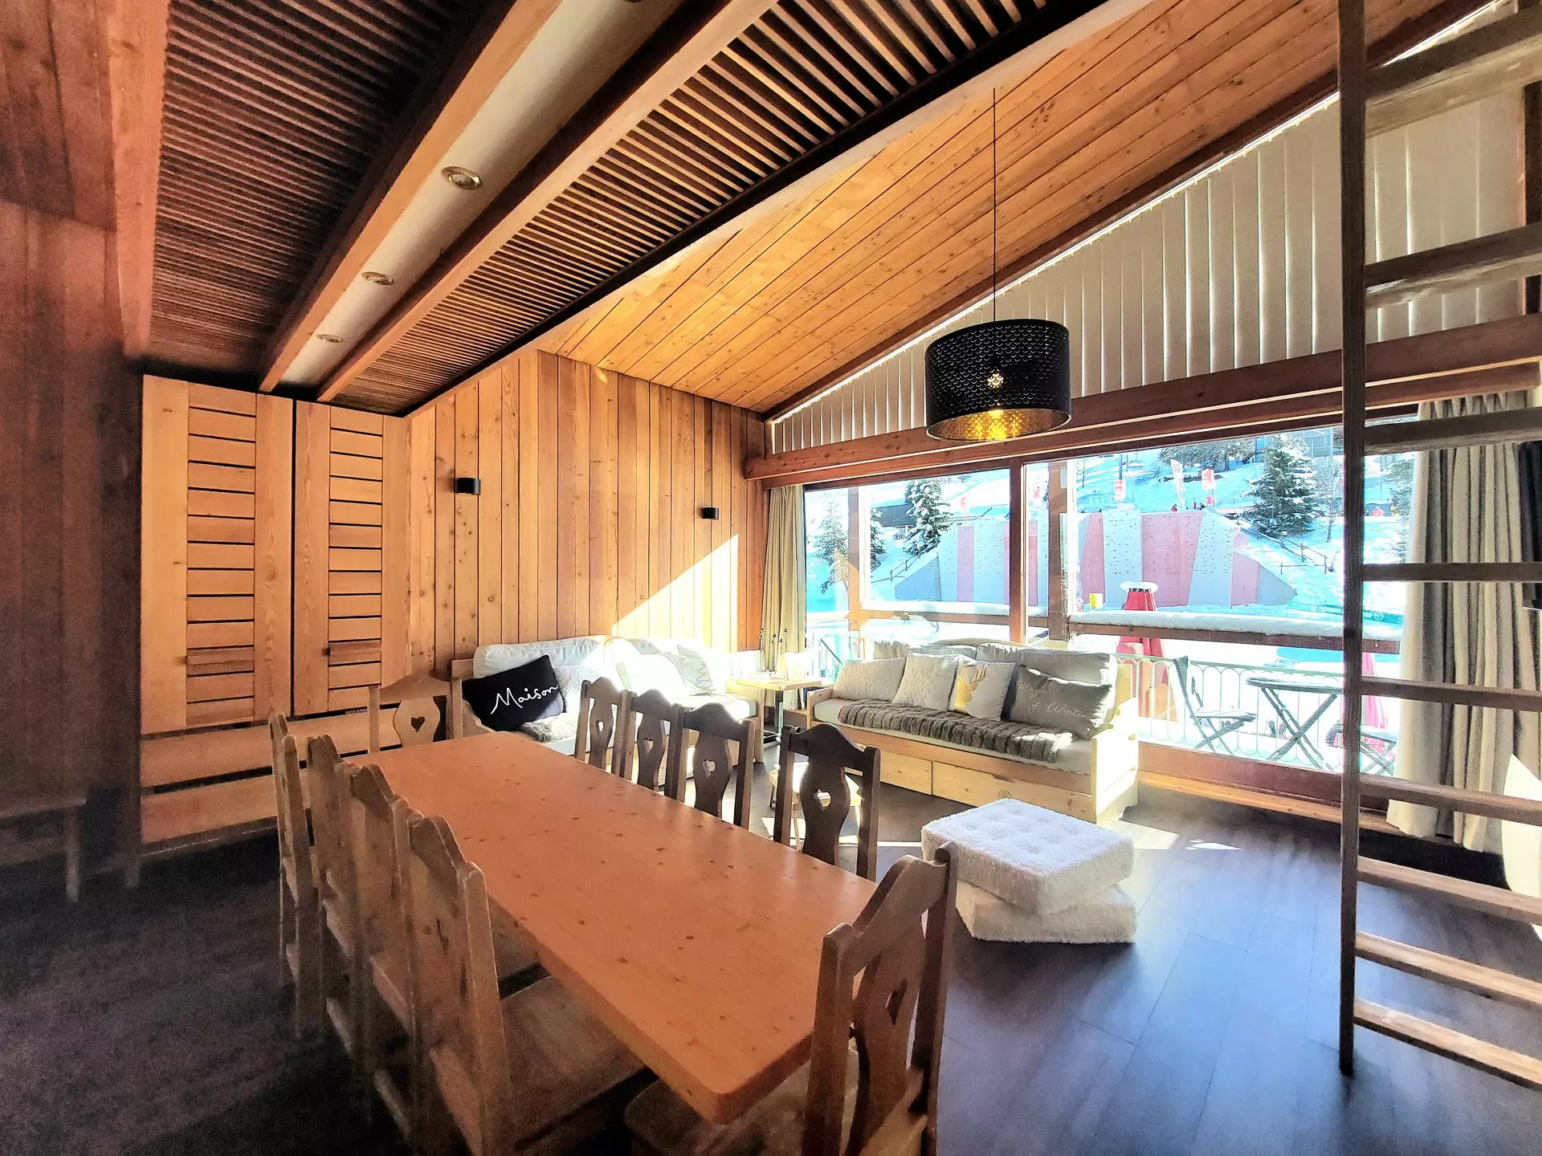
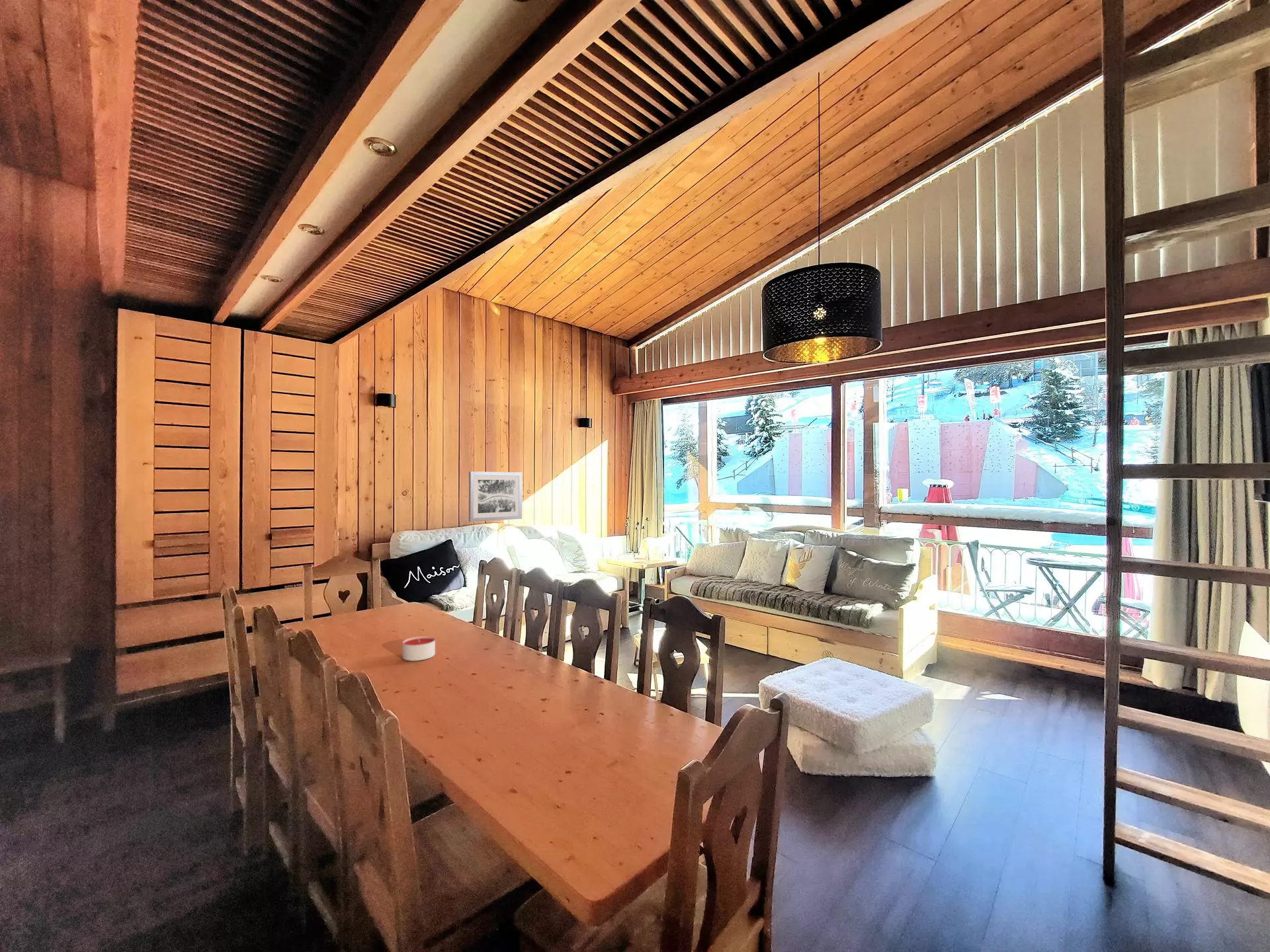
+ candle [402,636,436,662]
+ wall art [468,471,523,522]
